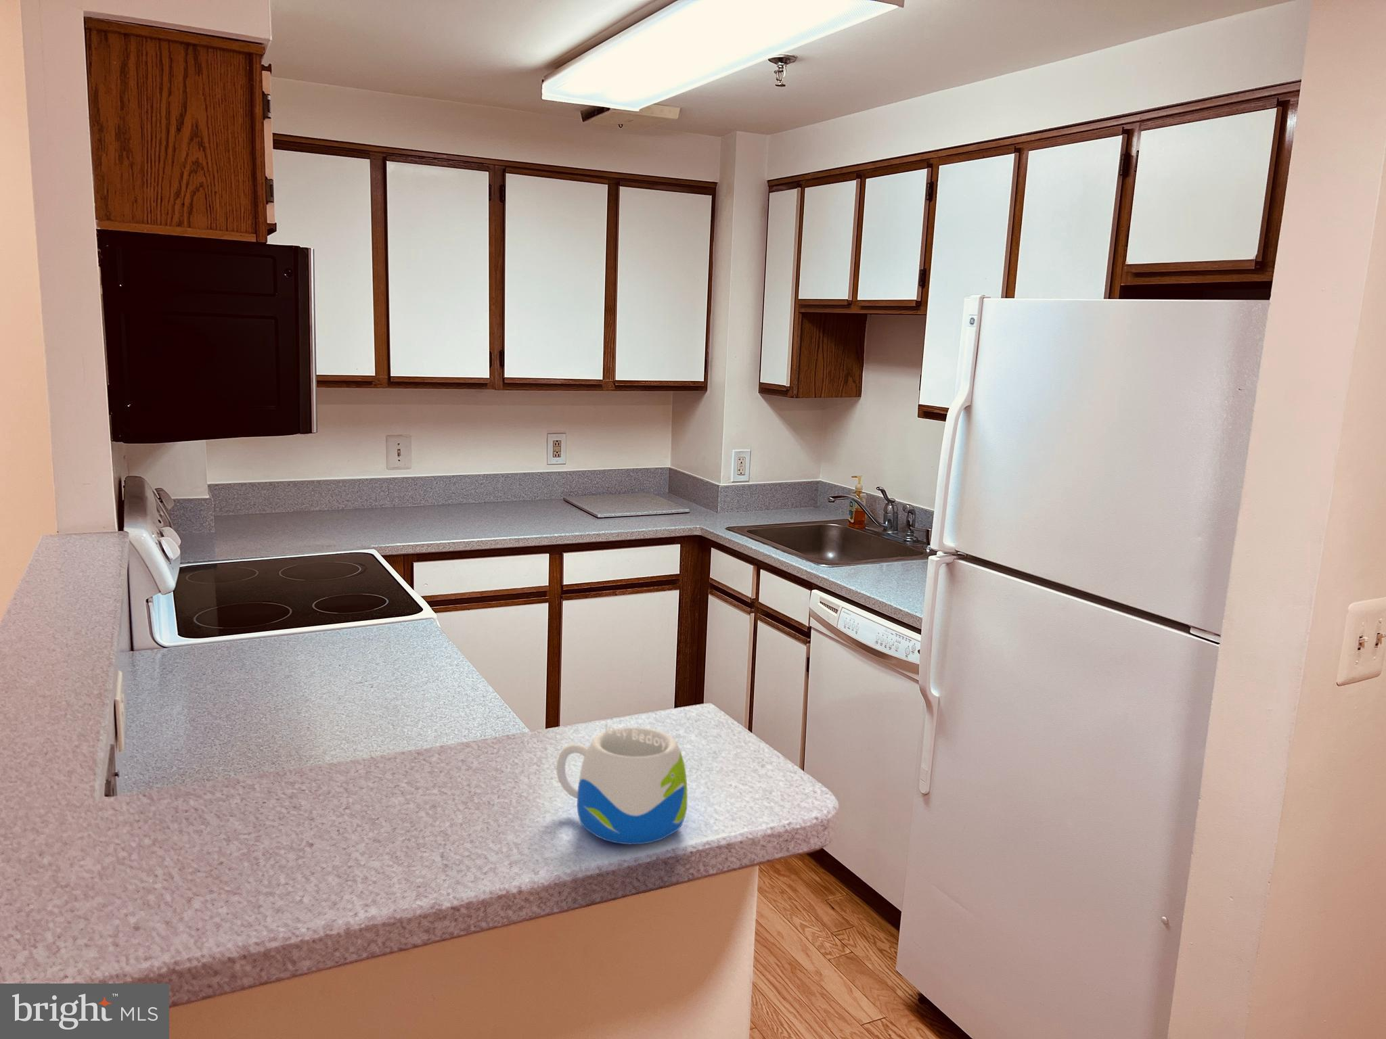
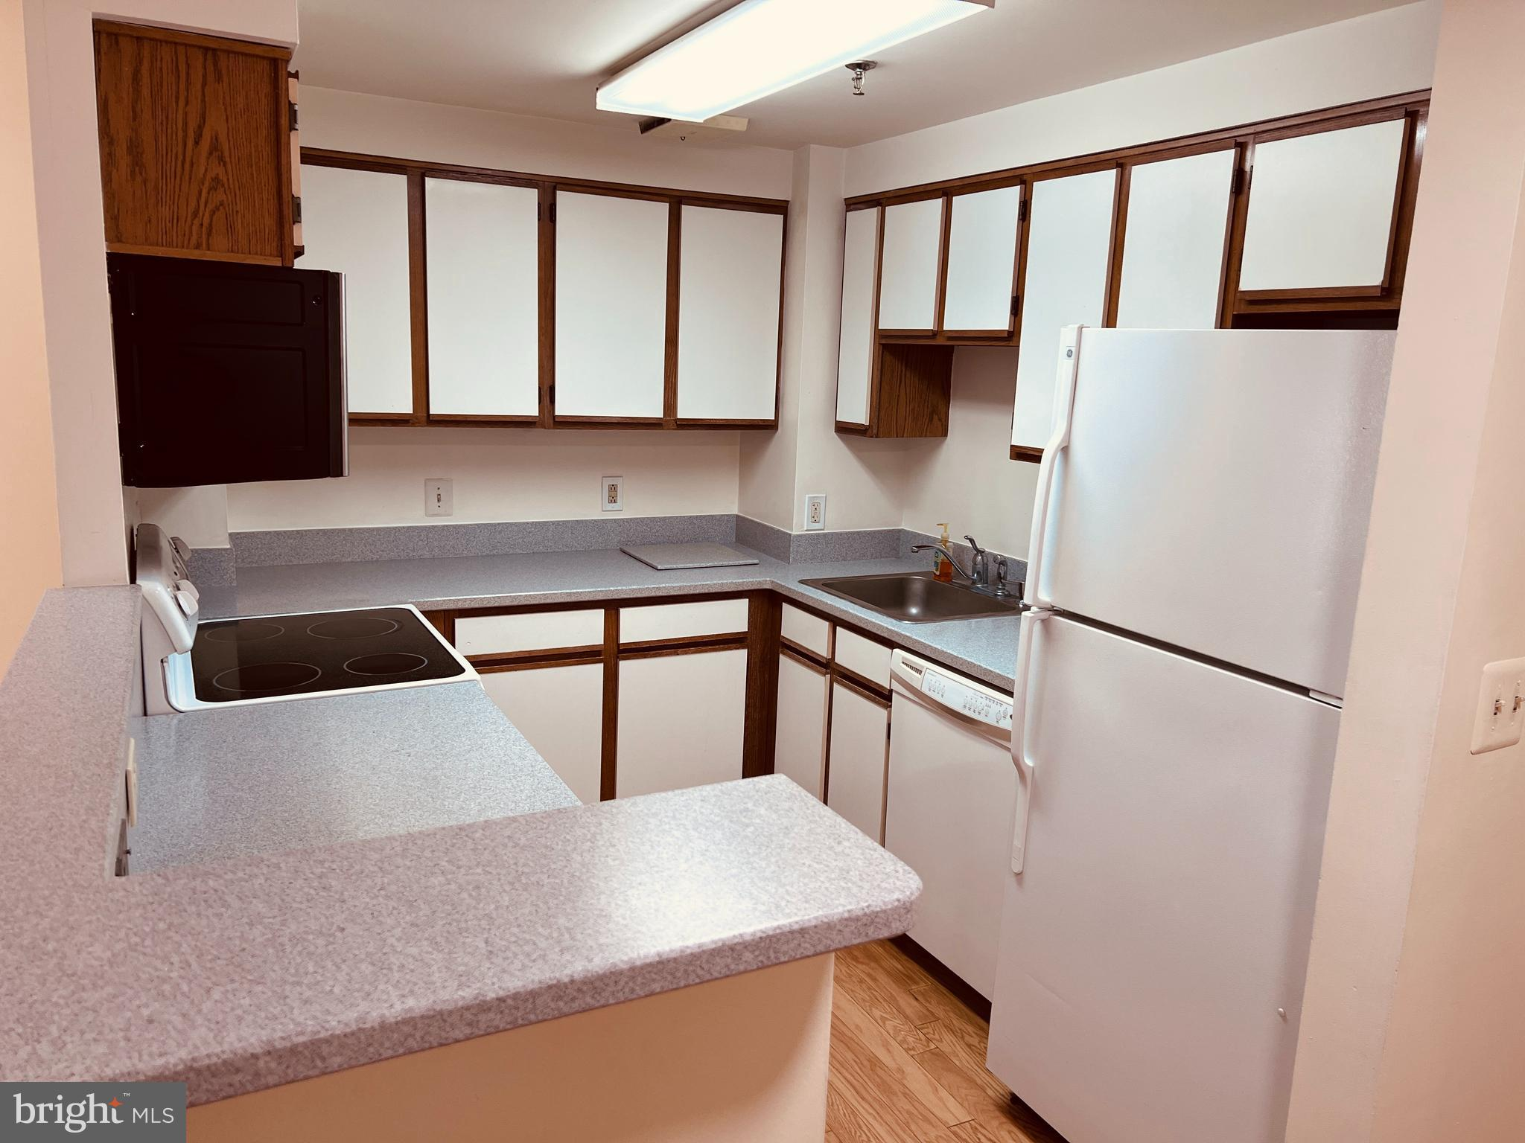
- mug [555,722,689,846]
